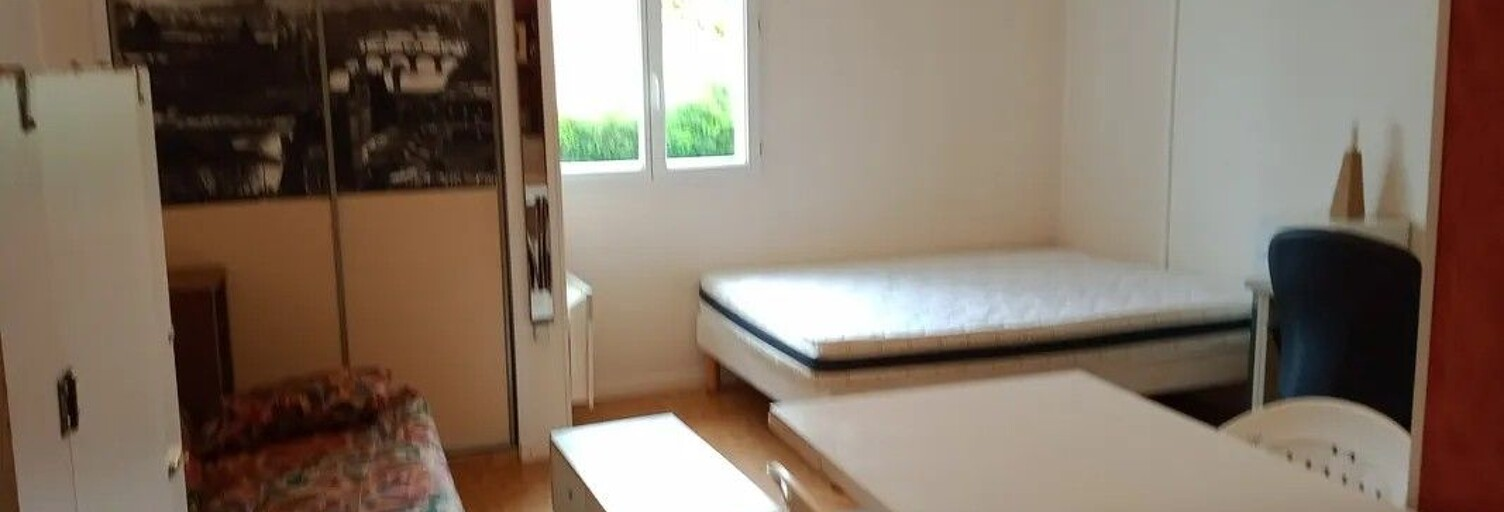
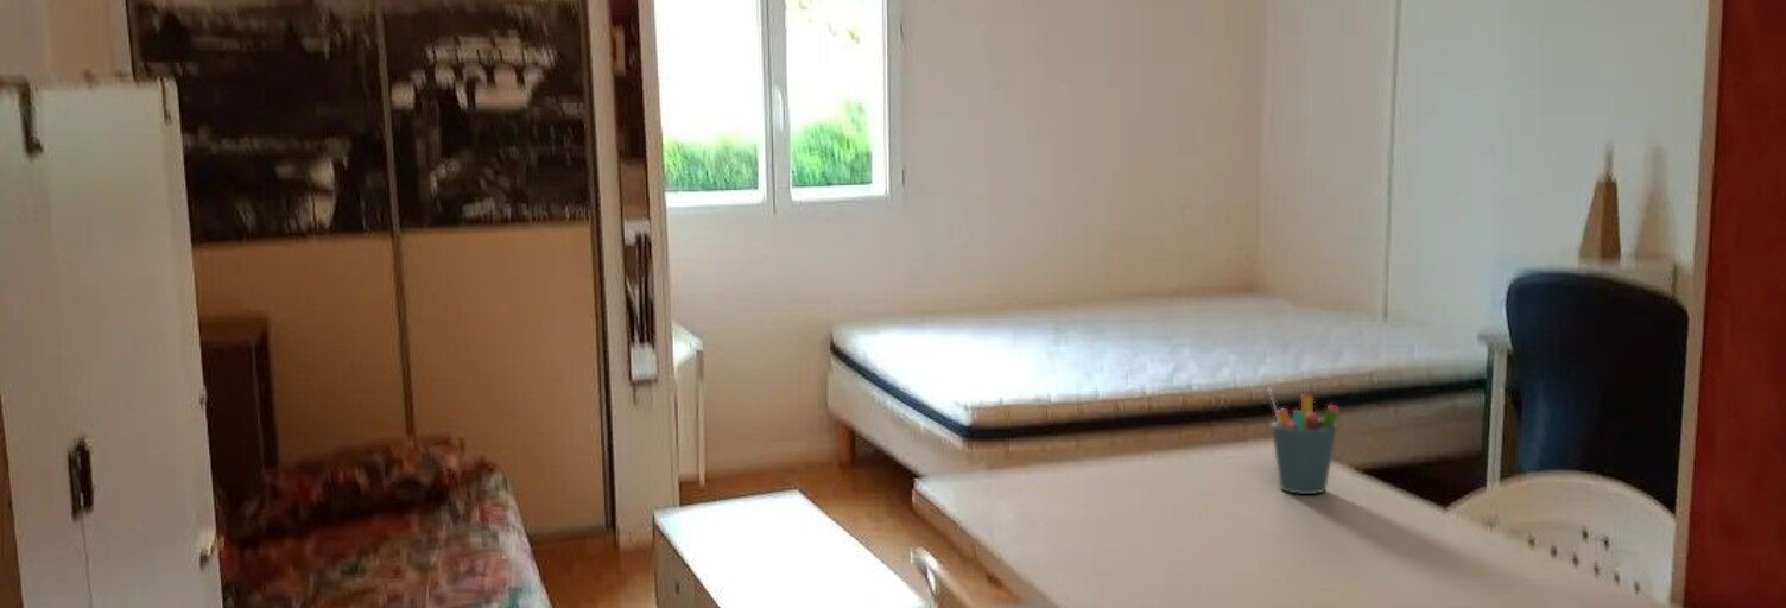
+ pen holder [1268,387,1341,495]
